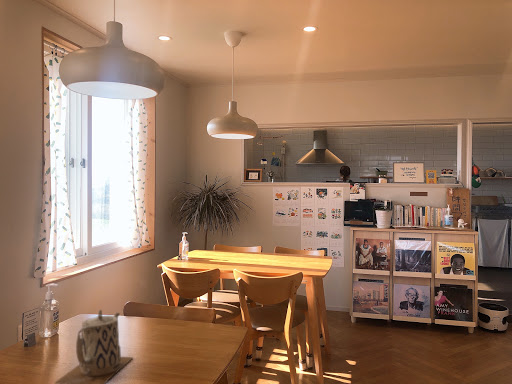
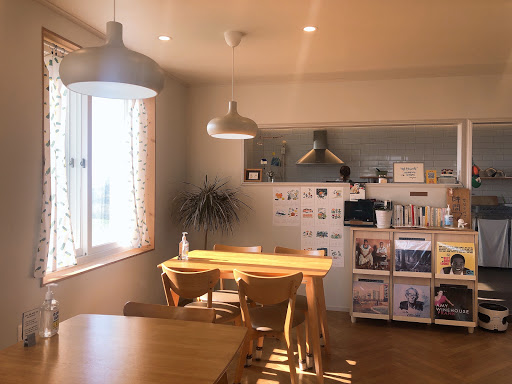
- teapot [53,309,134,384]
